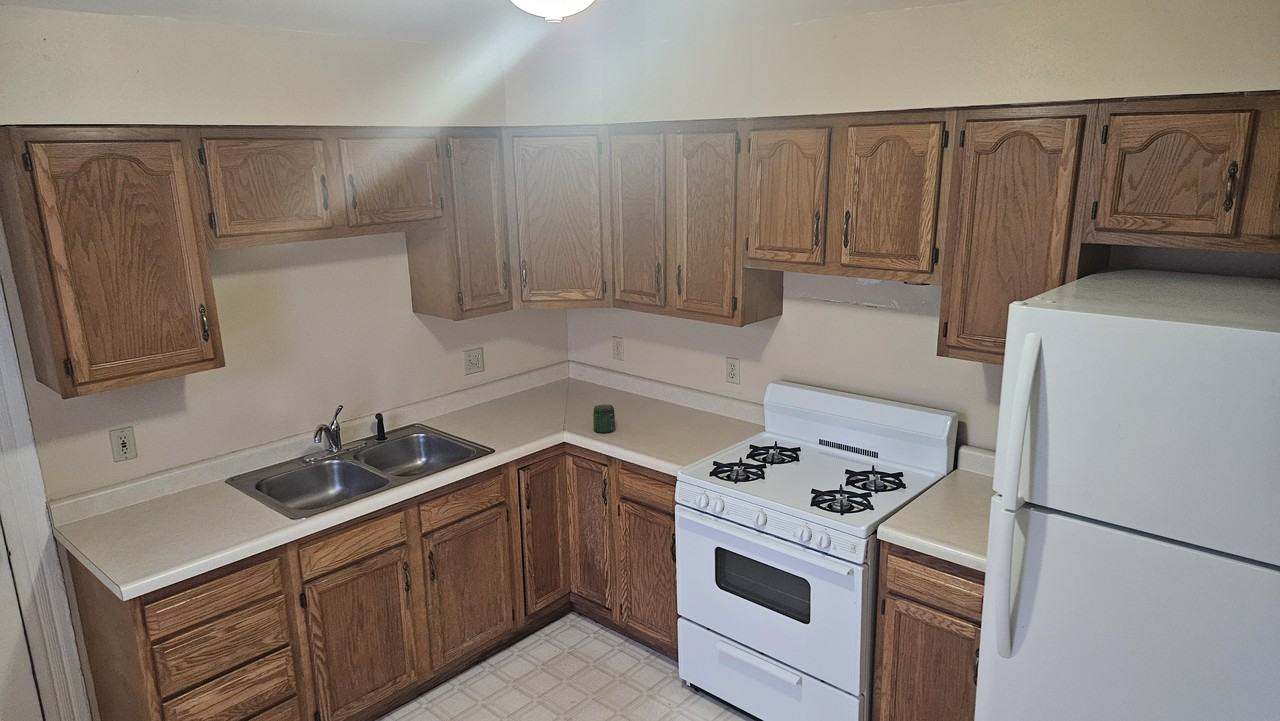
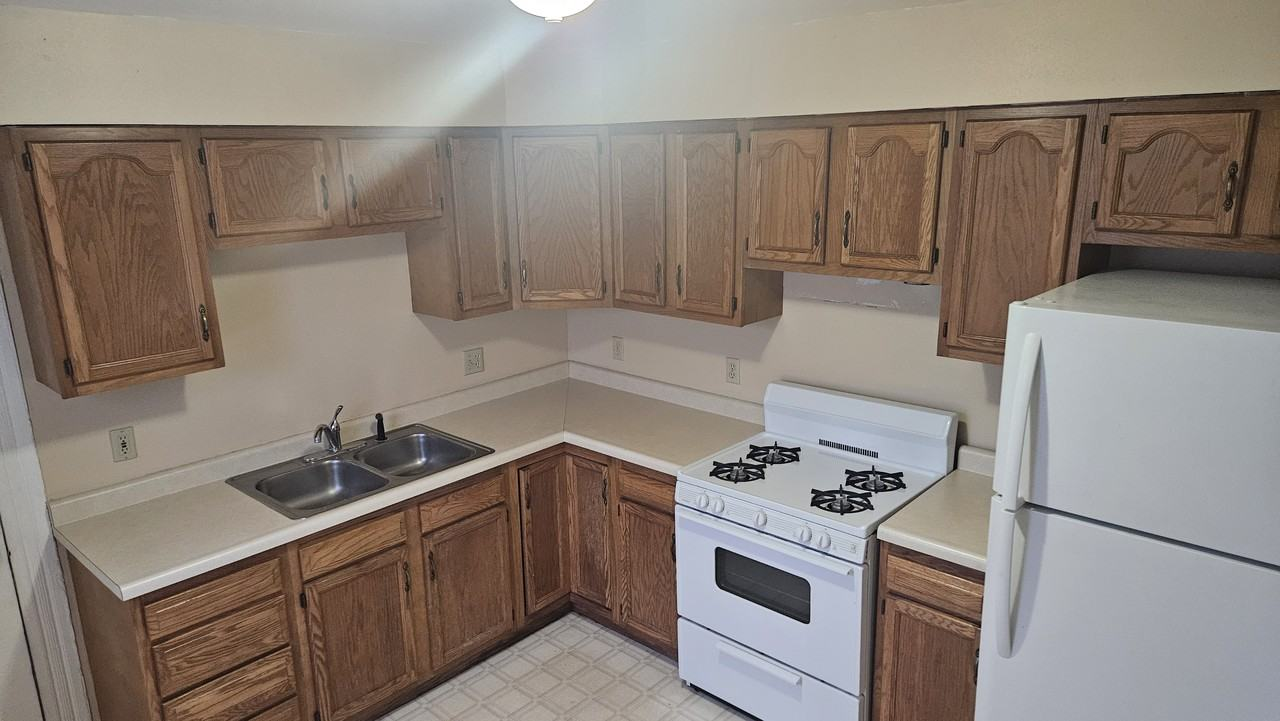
- jar [592,403,616,434]
